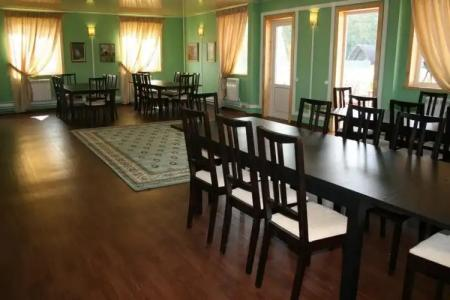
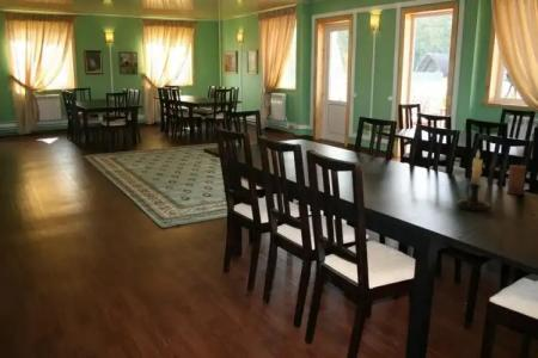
+ candle holder [456,148,491,212]
+ candle [506,163,527,196]
